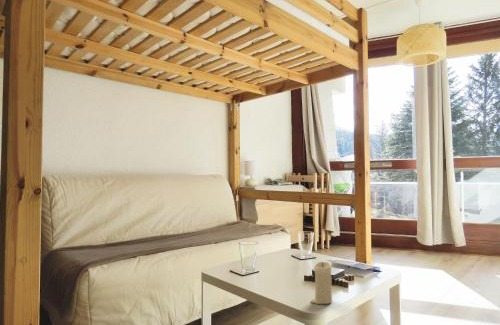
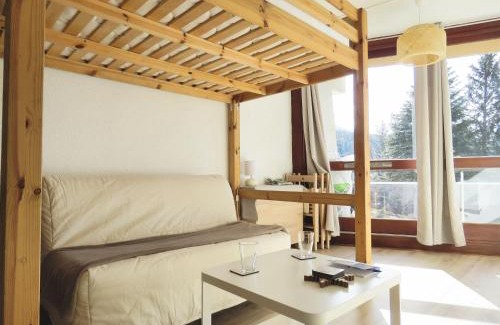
- candle [310,261,333,305]
